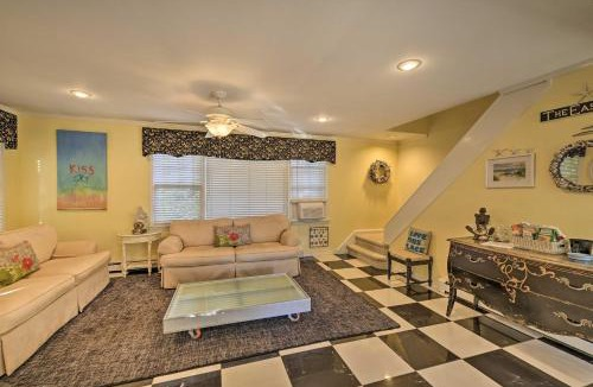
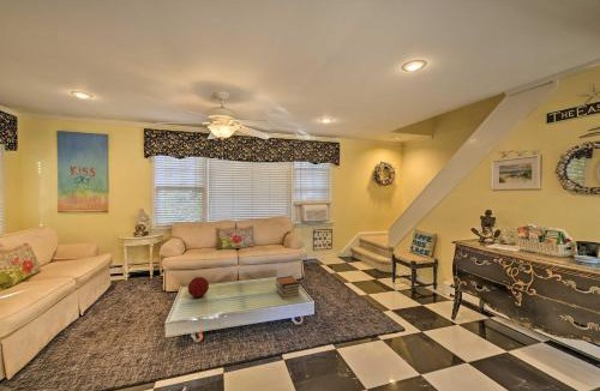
+ book stack [275,275,301,301]
+ decorative orb [187,276,210,299]
